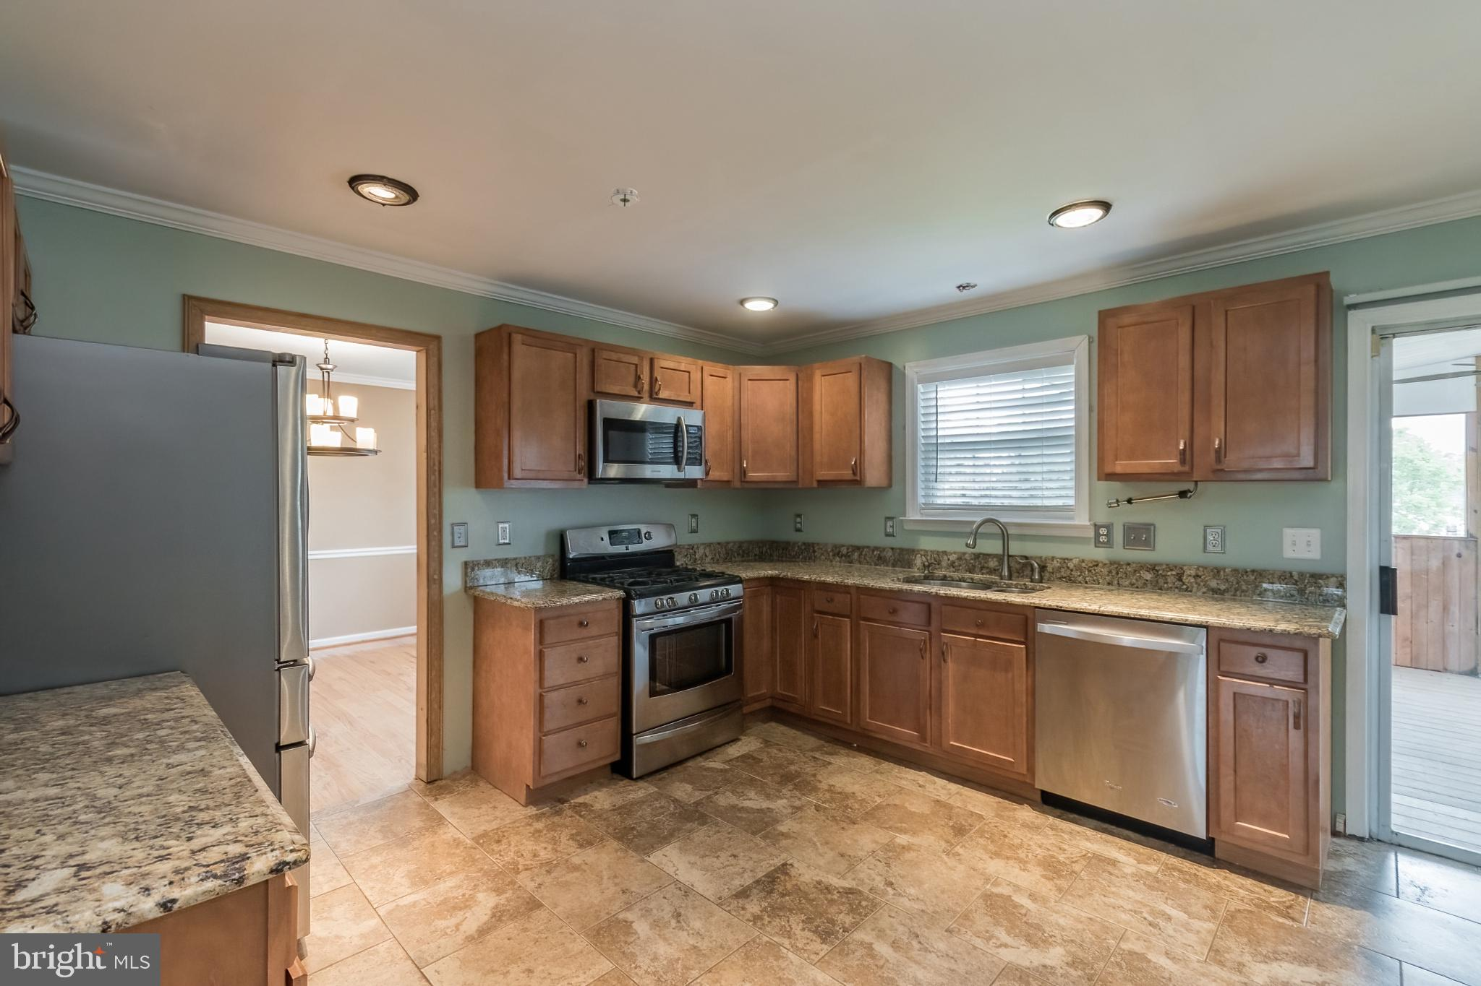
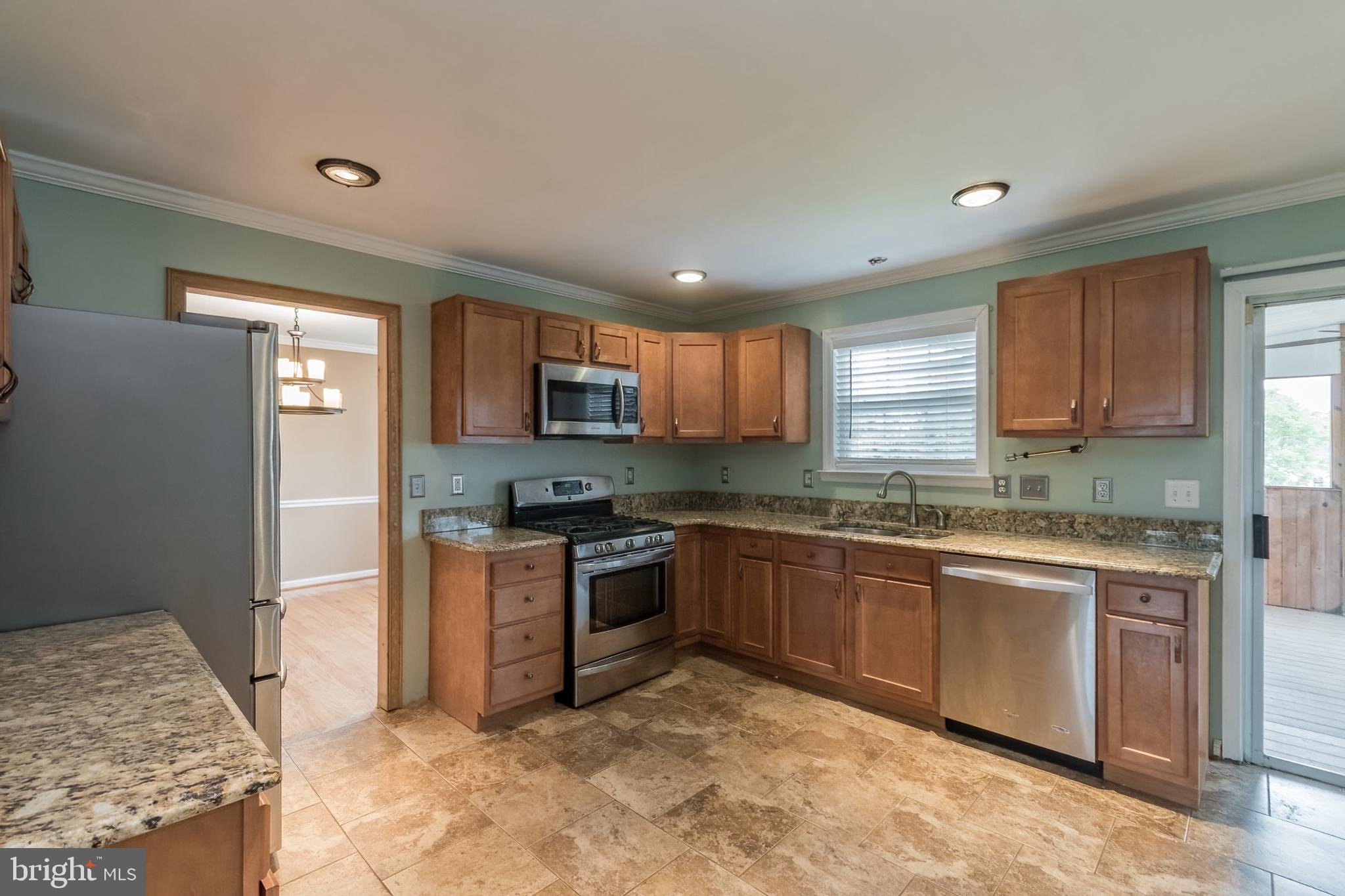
- smoke detector [608,186,641,207]
